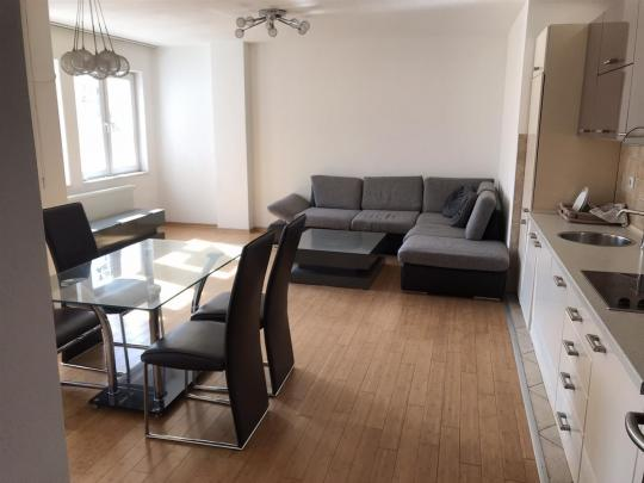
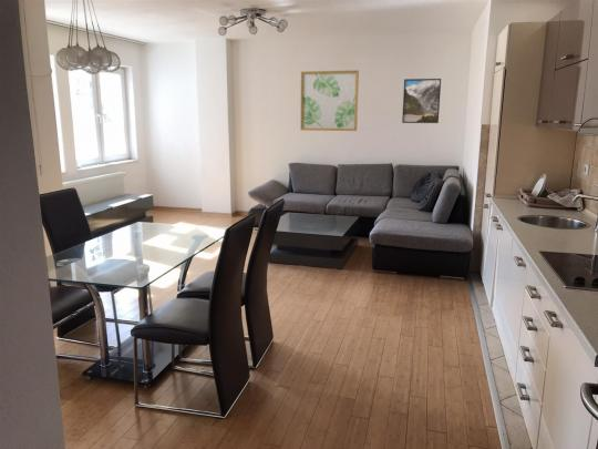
+ wall art [299,69,360,132]
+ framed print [401,78,442,124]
